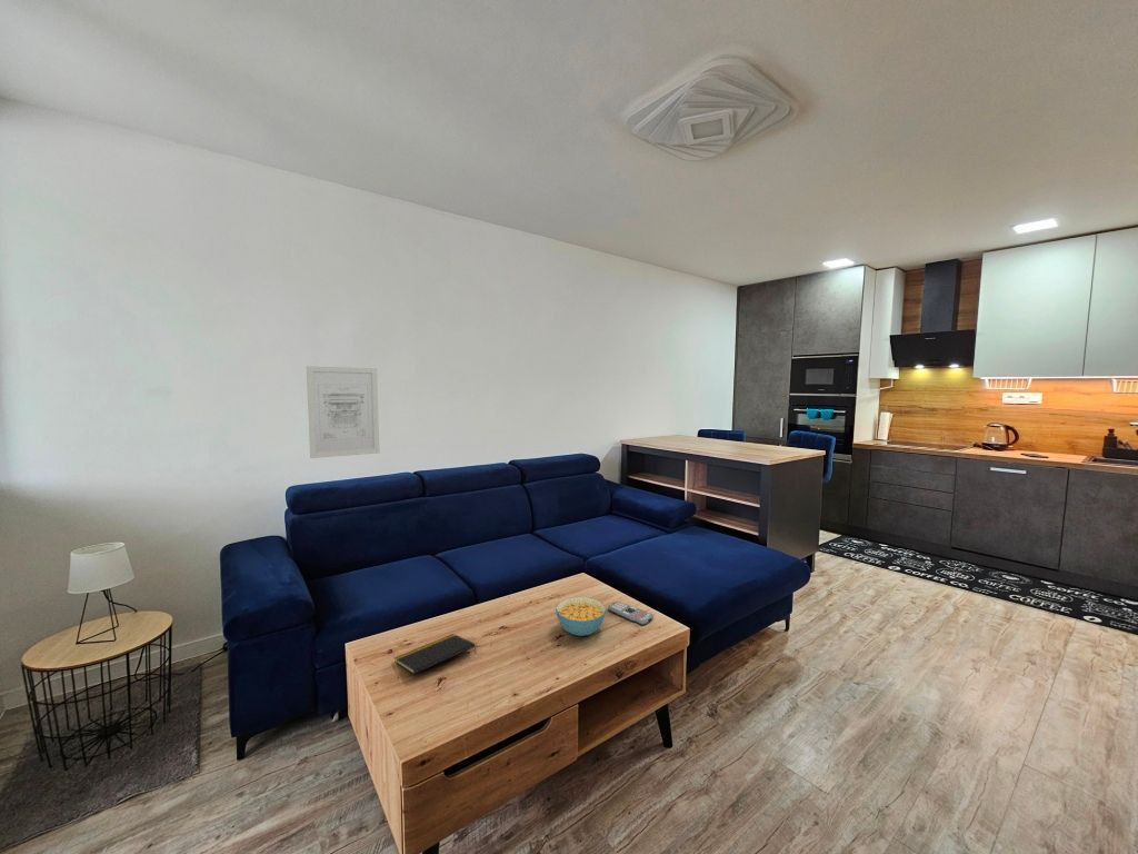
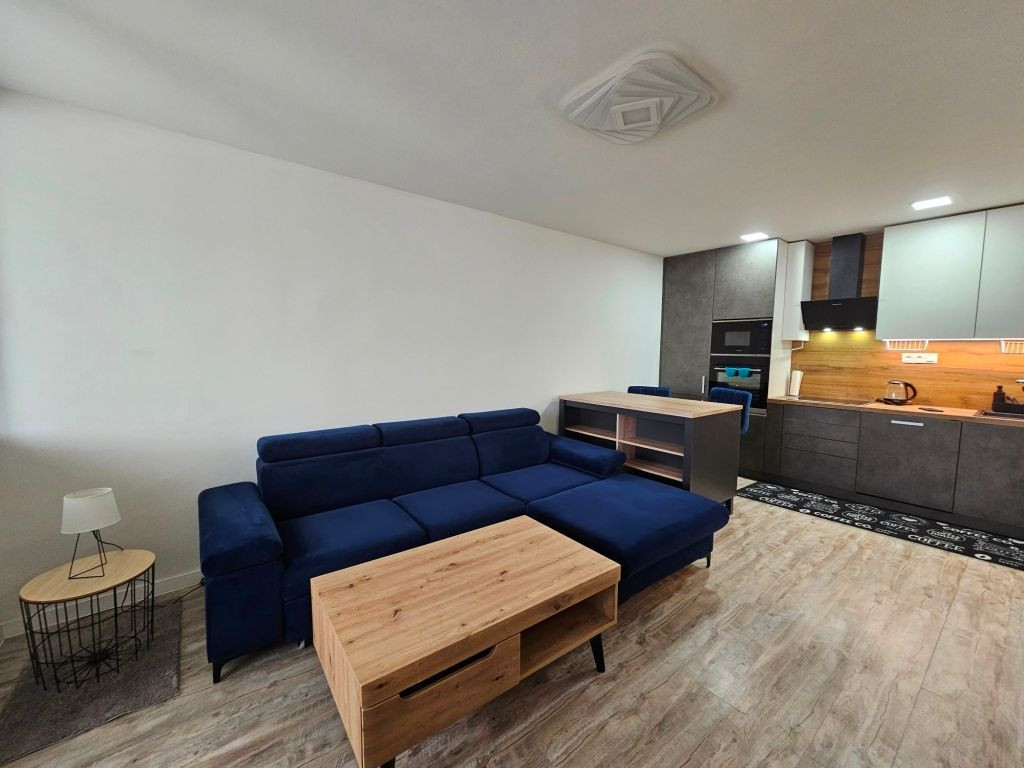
- remote control [608,600,655,626]
- cereal bowl [555,596,607,637]
- notepad [393,633,477,675]
- wall art [306,365,380,459]
